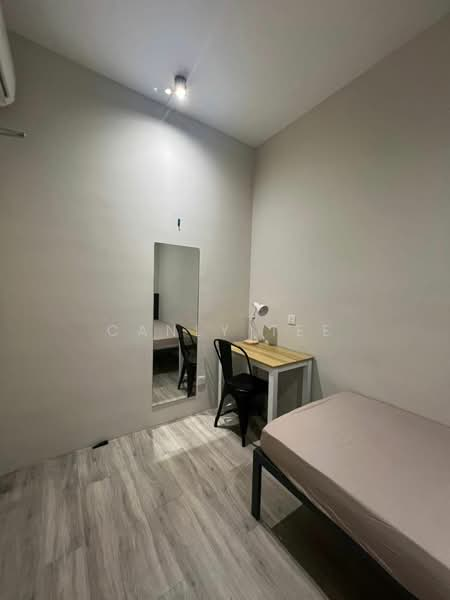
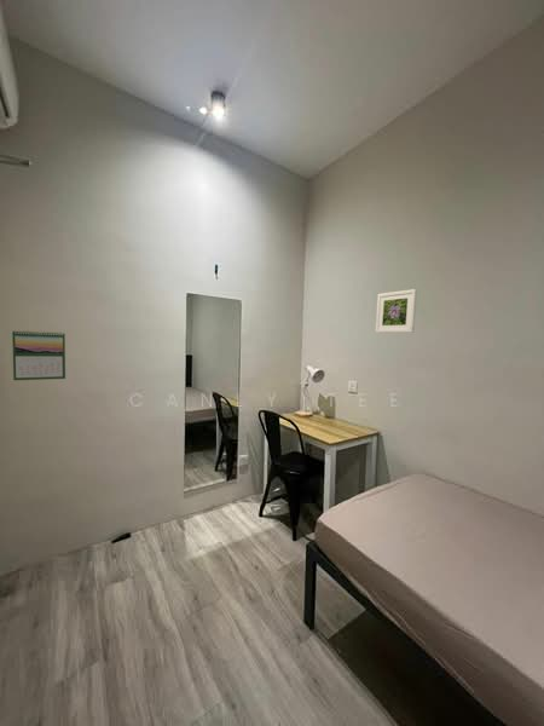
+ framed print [375,288,418,334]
+ calendar [11,329,66,381]
